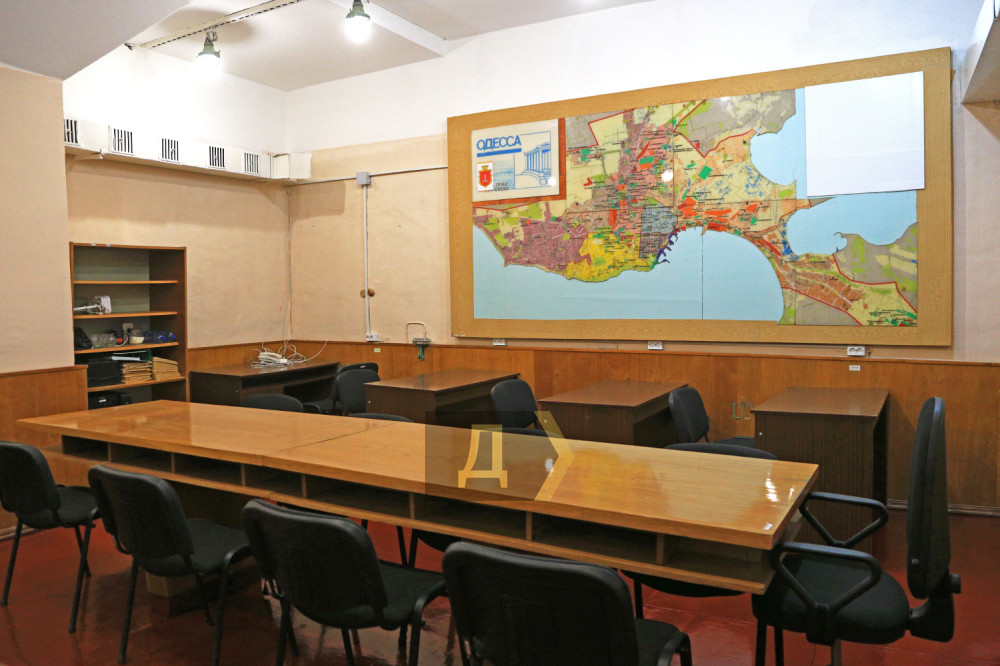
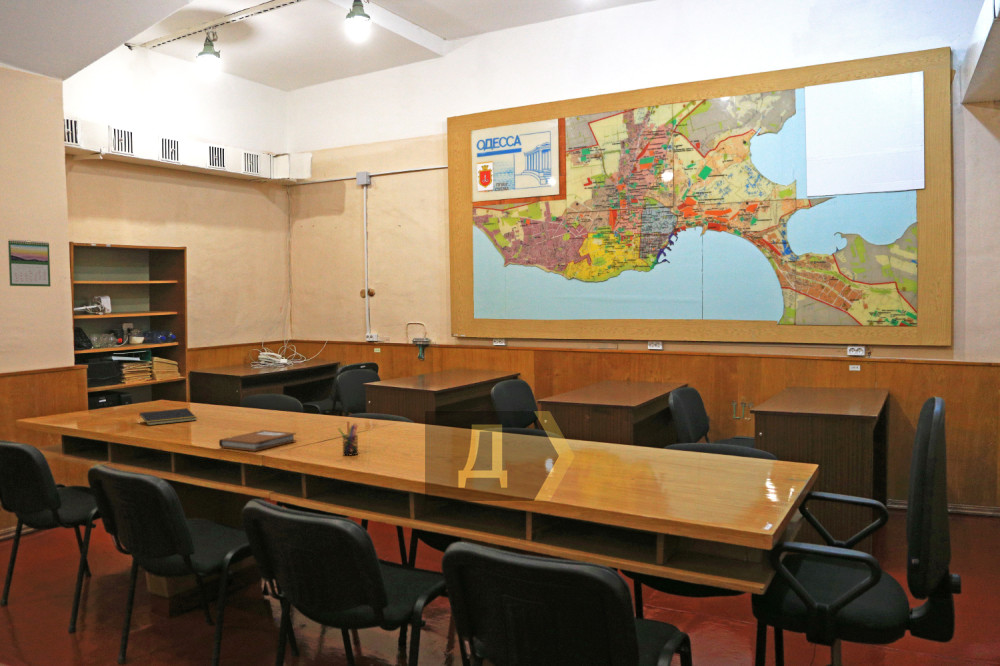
+ calendar [7,238,52,288]
+ pen holder [337,420,359,456]
+ notepad [138,407,198,426]
+ notebook [218,429,297,452]
